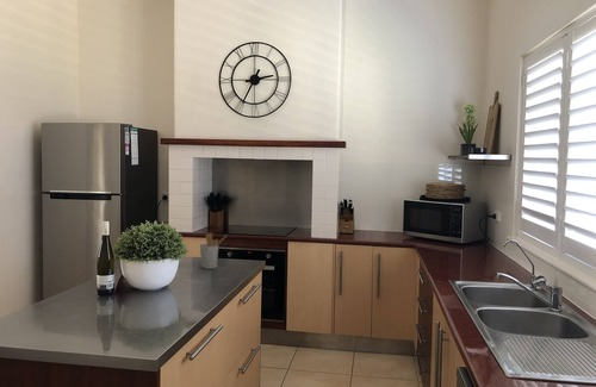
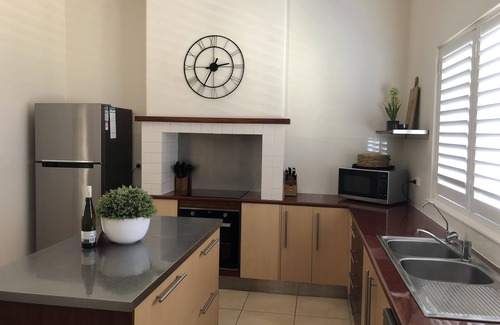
- utensil holder [199,231,229,270]
